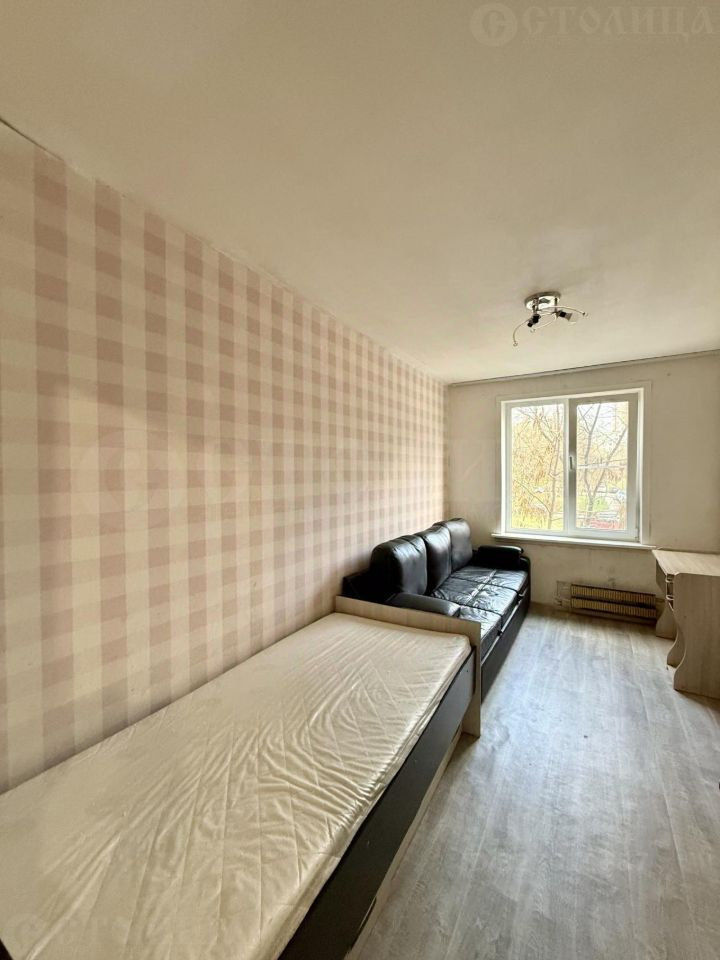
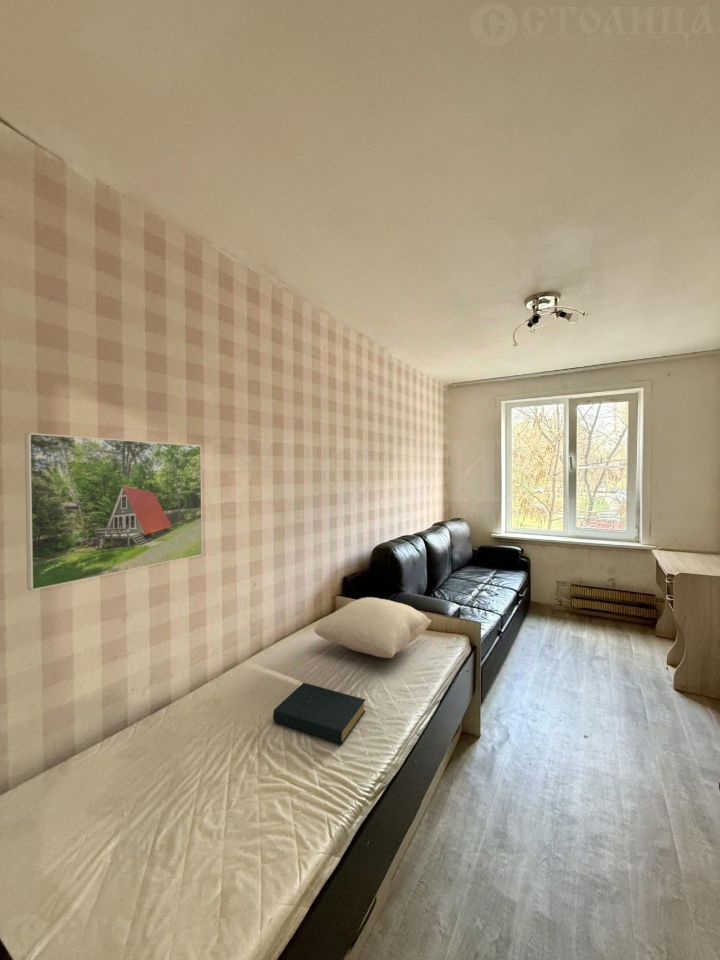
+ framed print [24,432,203,592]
+ hardback book [272,682,366,745]
+ pillow [313,596,433,659]
